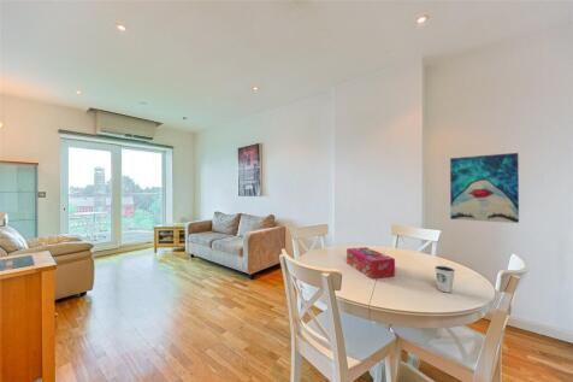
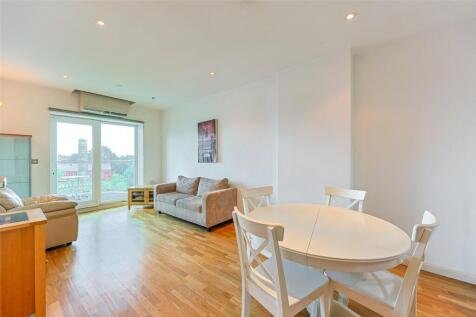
- wall art [449,152,520,224]
- tissue box [345,246,396,280]
- dixie cup [433,265,456,293]
